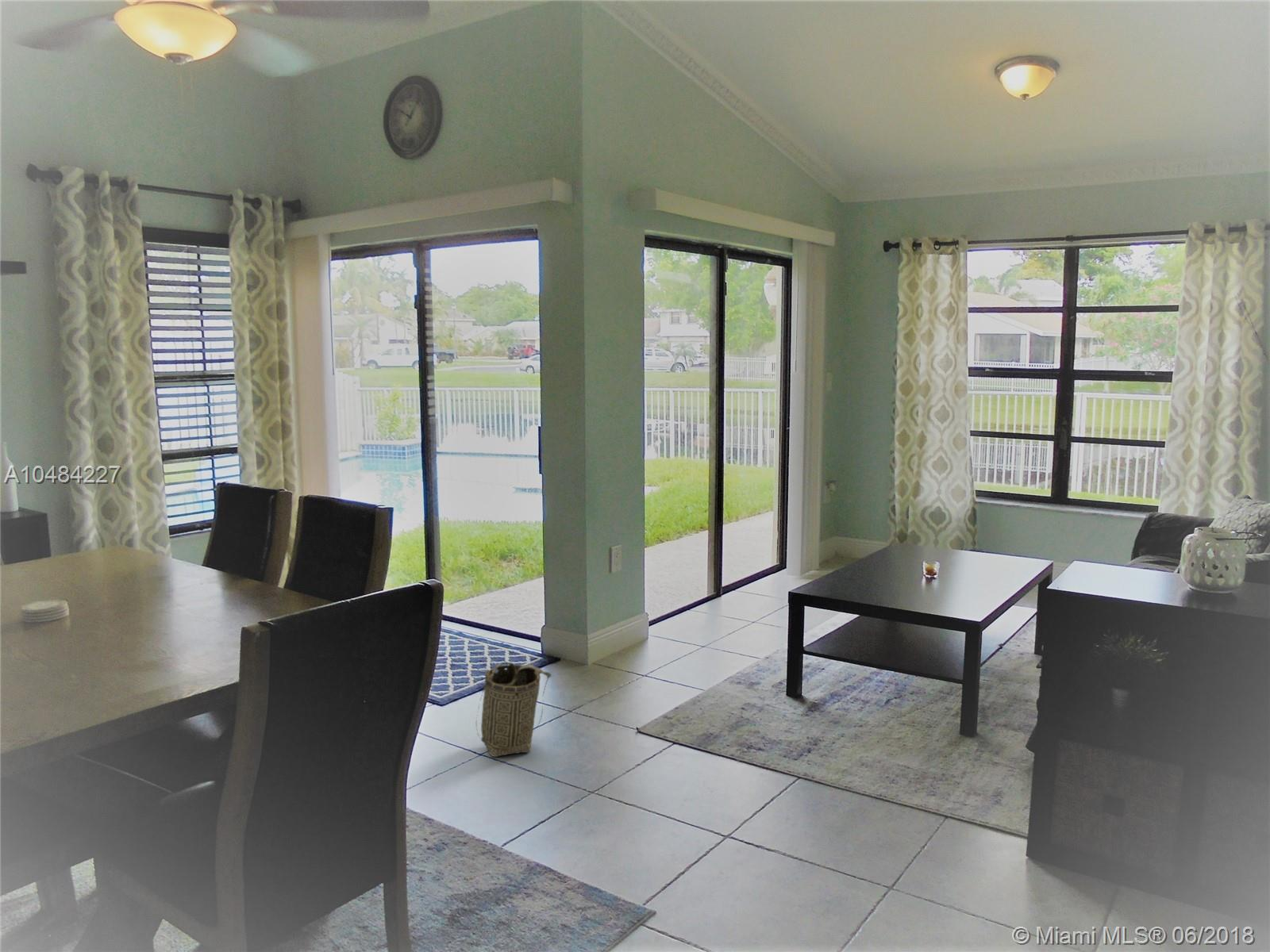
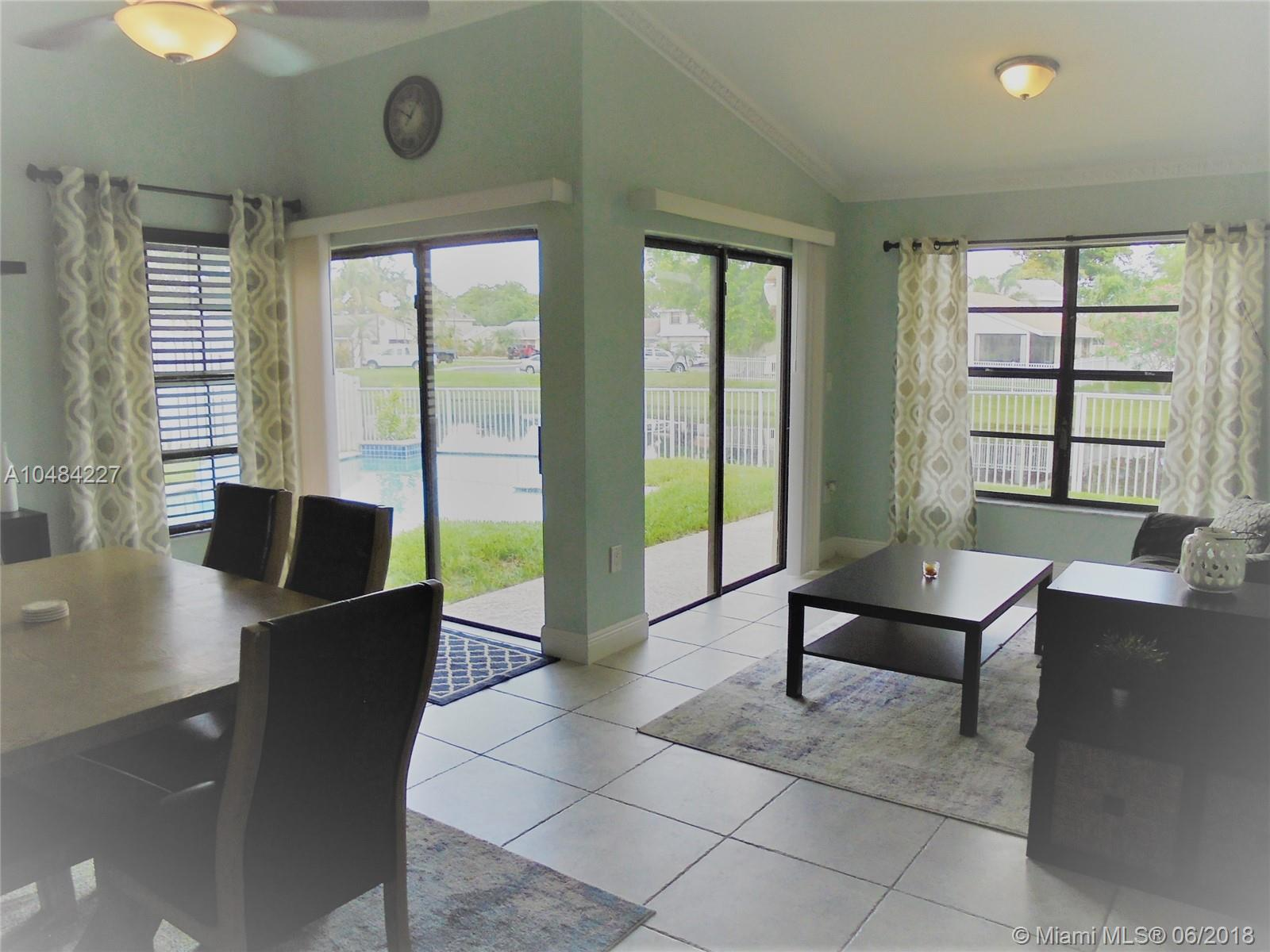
- basket [475,661,552,758]
